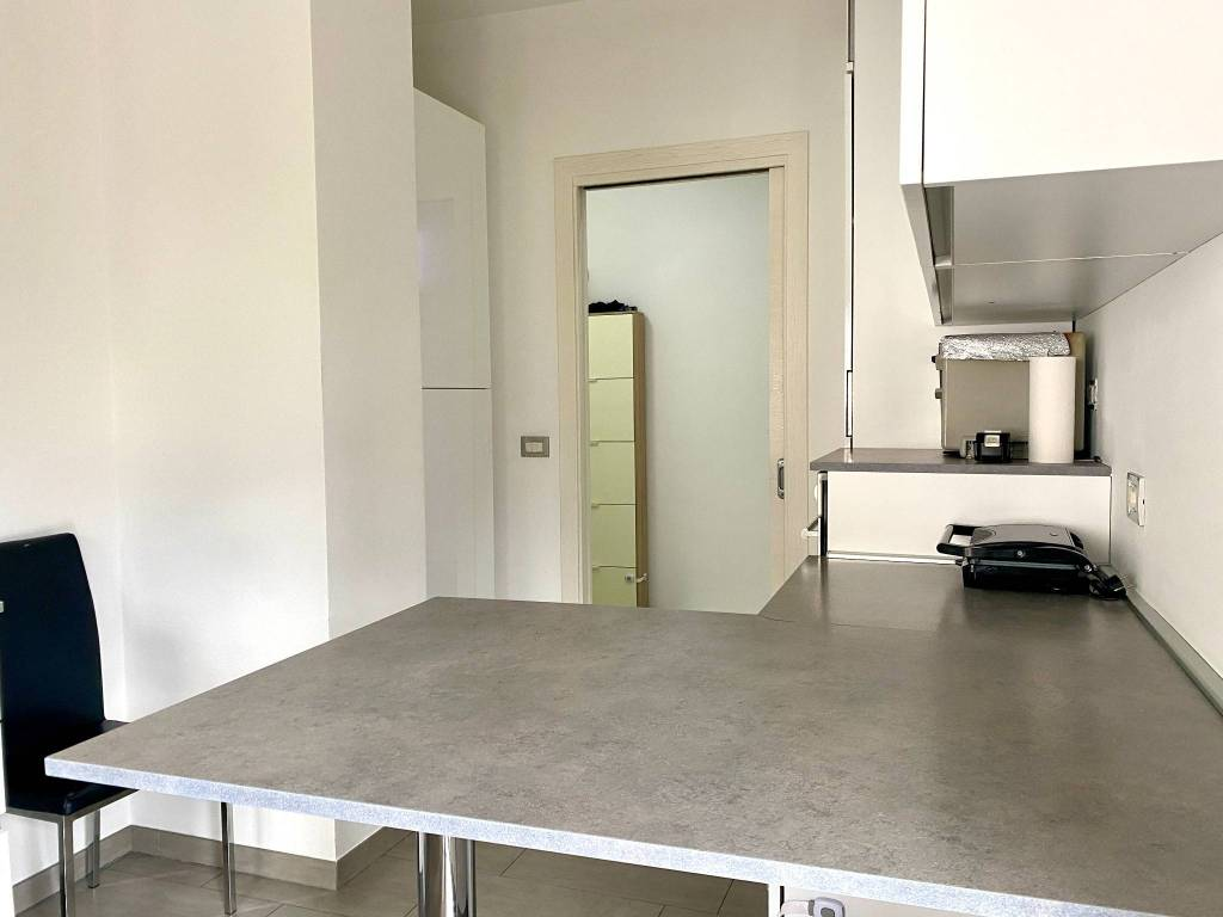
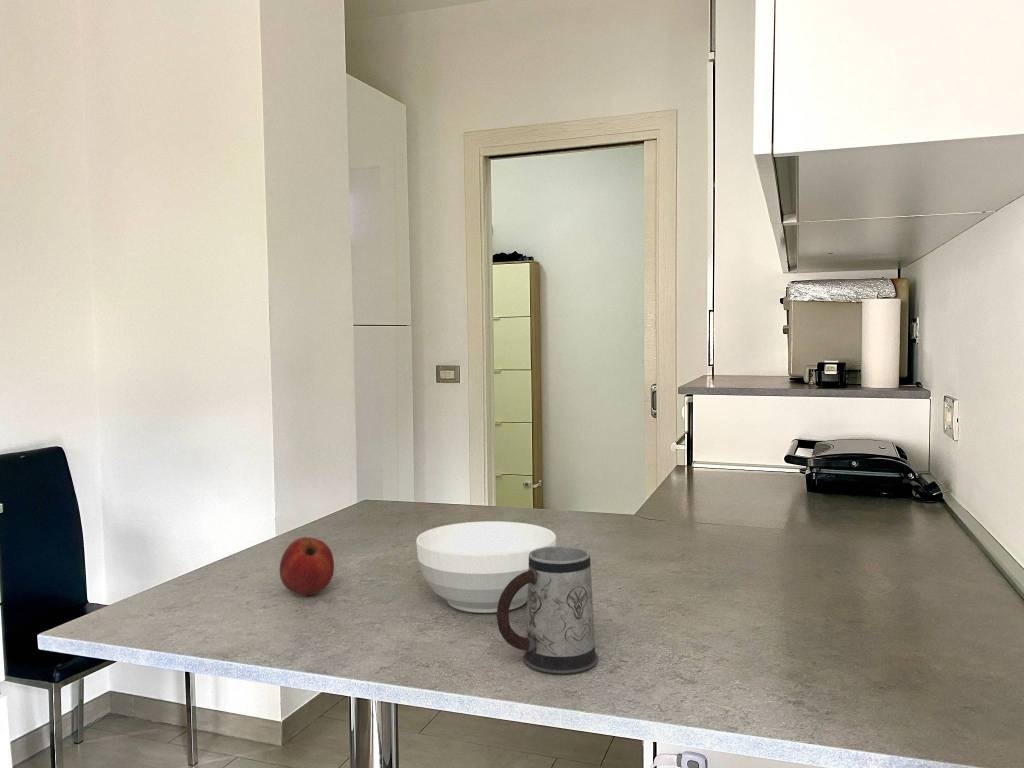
+ mug [496,545,599,675]
+ bowl [415,520,557,614]
+ apple [279,536,335,596]
